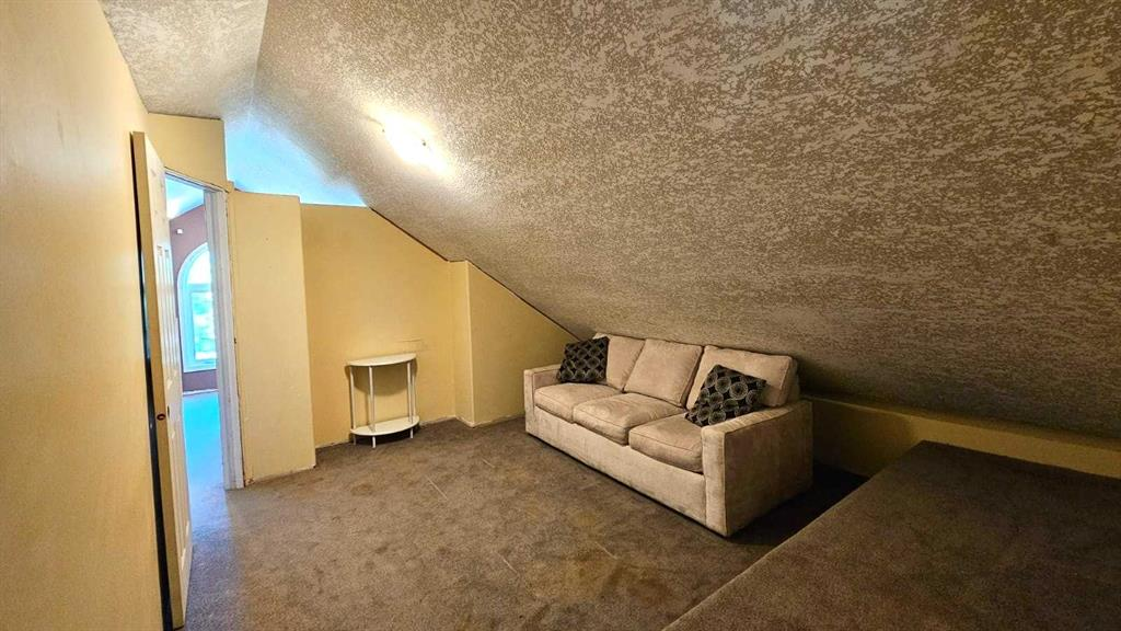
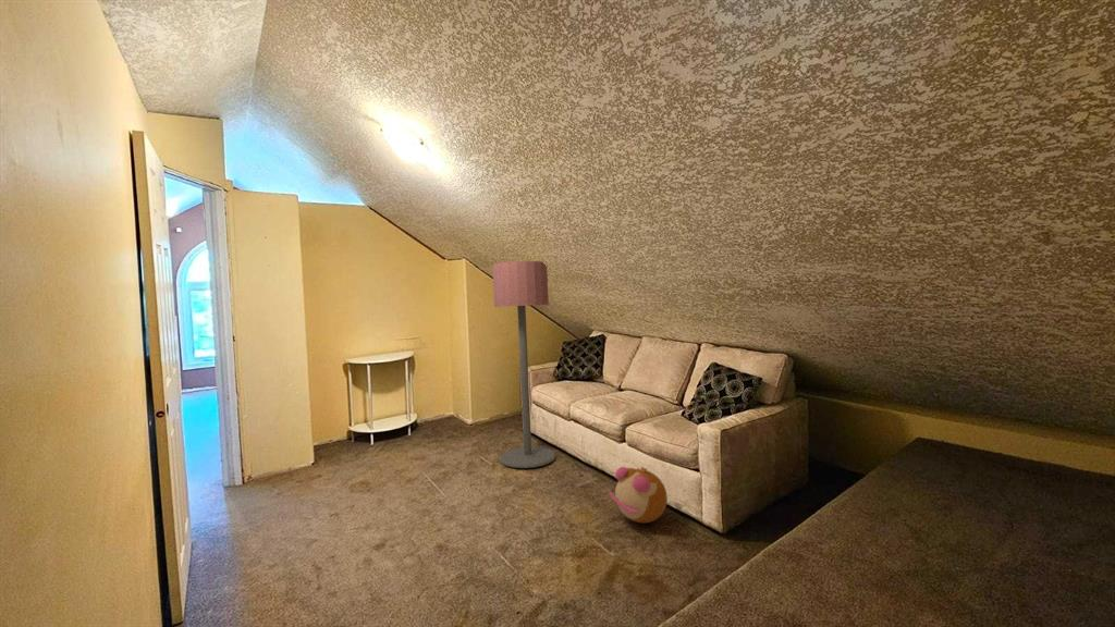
+ floor lamp [491,260,556,469]
+ plush toy [606,466,669,525]
